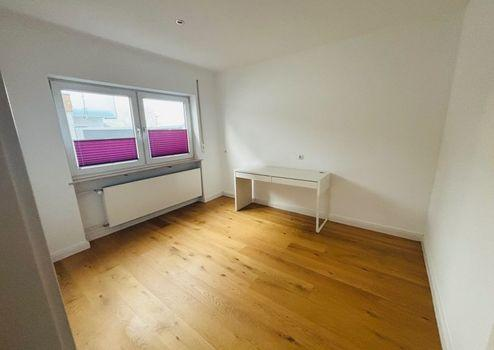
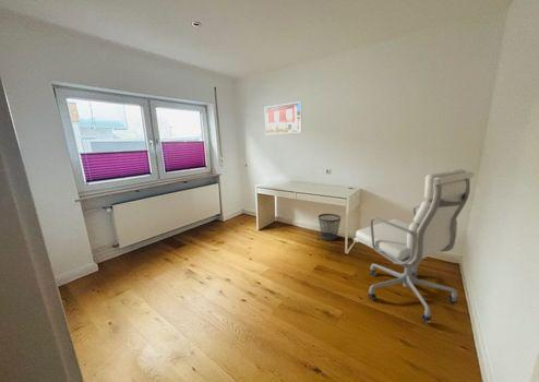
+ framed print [264,100,302,135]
+ office chair [352,168,475,323]
+ wastebasket [318,213,342,241]
